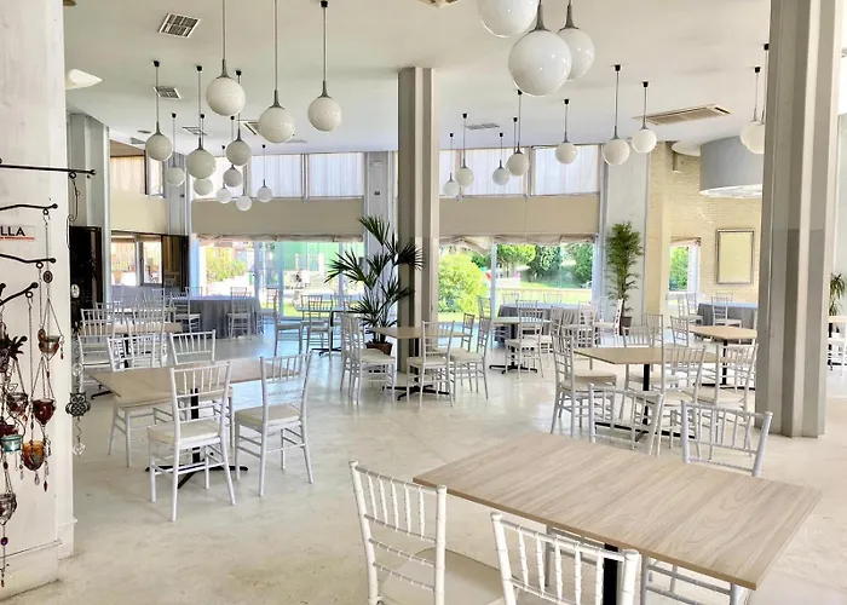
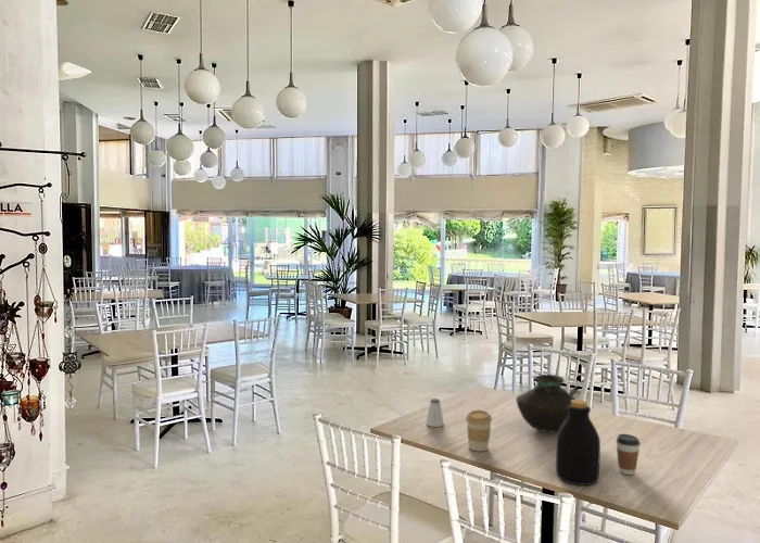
+ coffee cup [465,409,493,453]
+ bottle [555,399,601,487]
+ vase [515,374,578,433]
+ saltshaker [425,397,445,428]
+ coffee cup [616,433,642,476]
